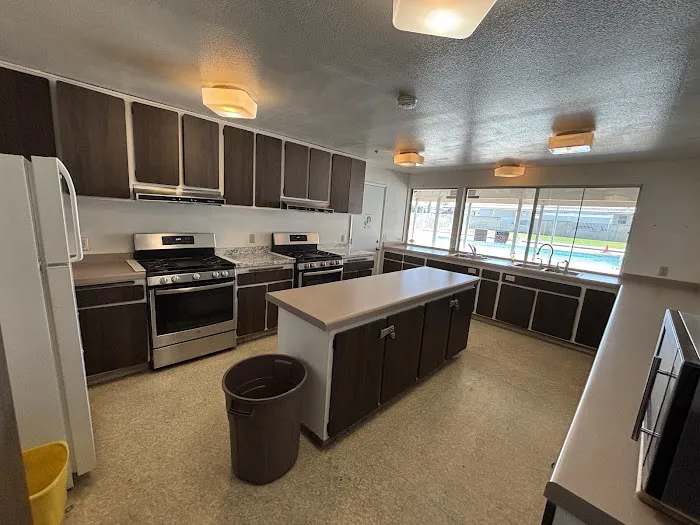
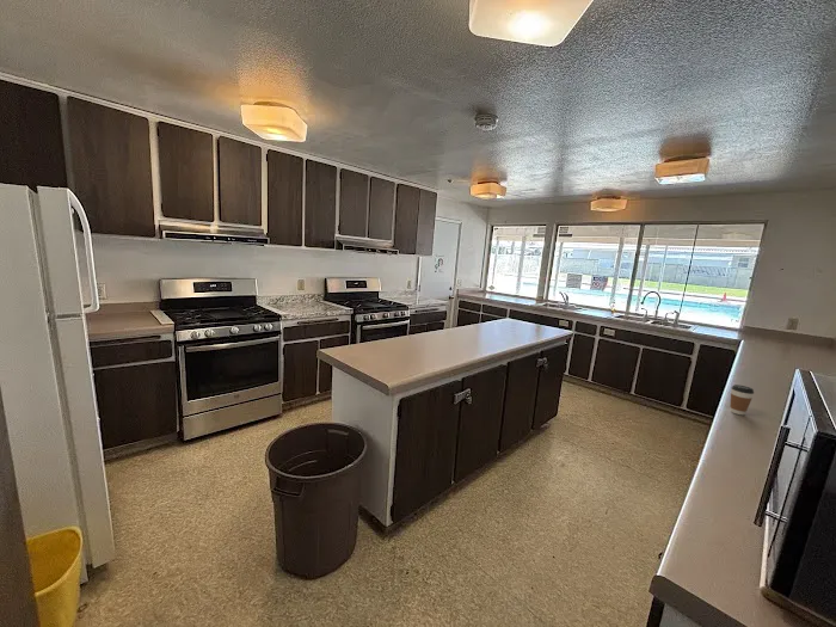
+ coffee cup [730,383,755,416]
